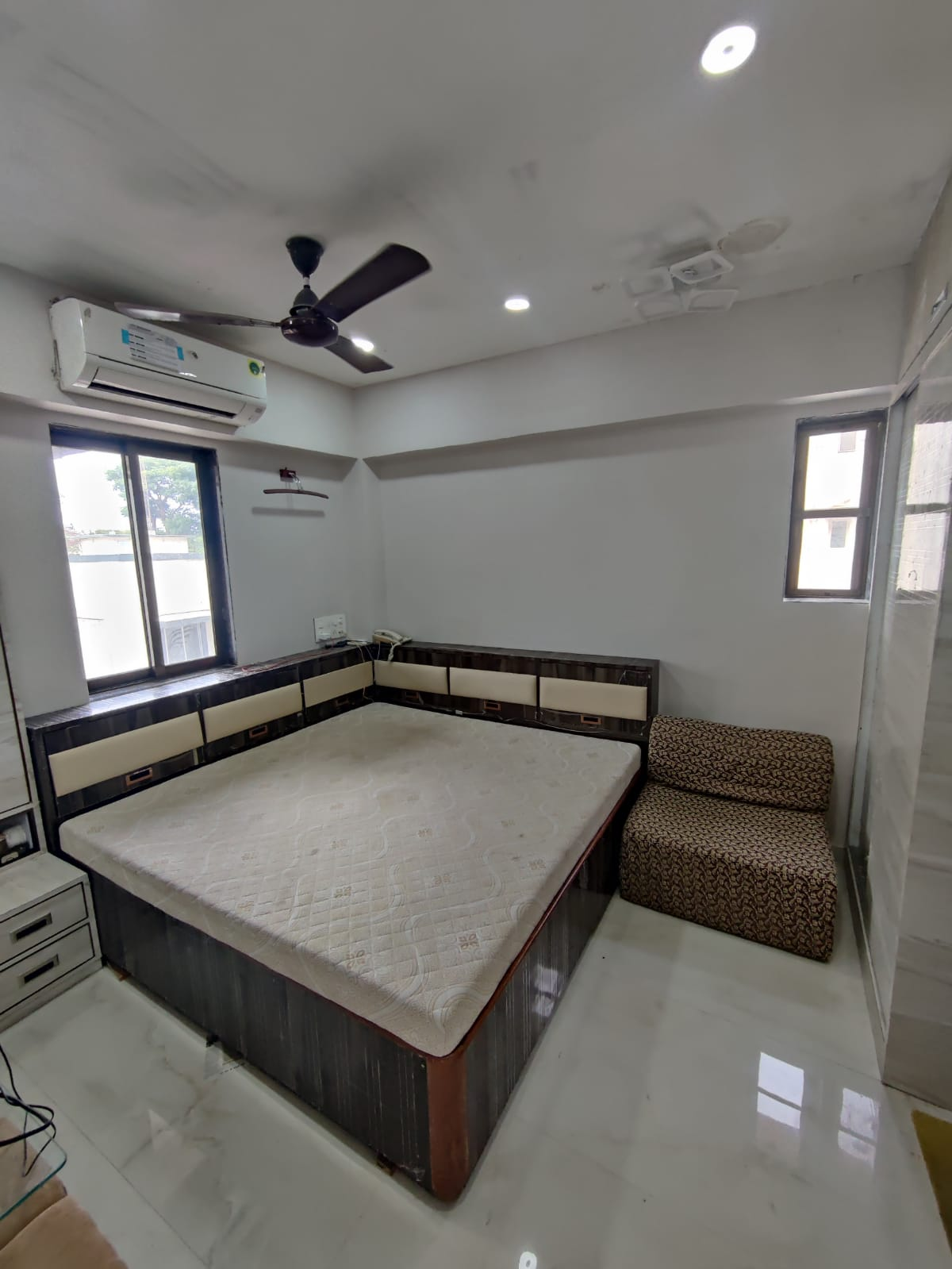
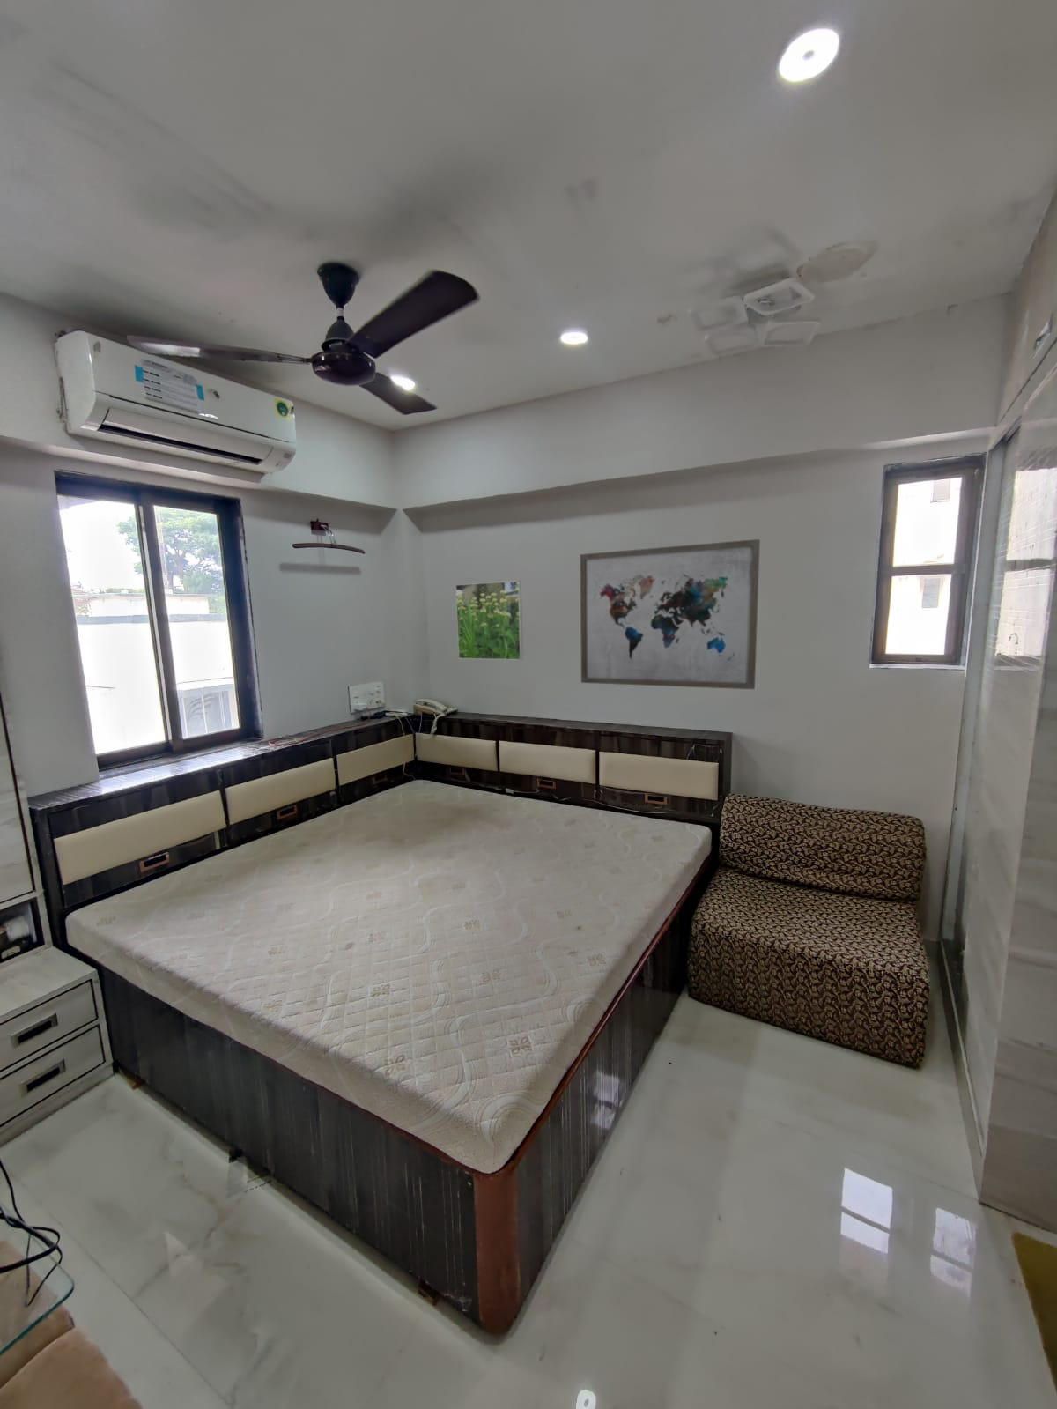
+ wall art [580,539,761,690]
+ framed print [454,580,524,661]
